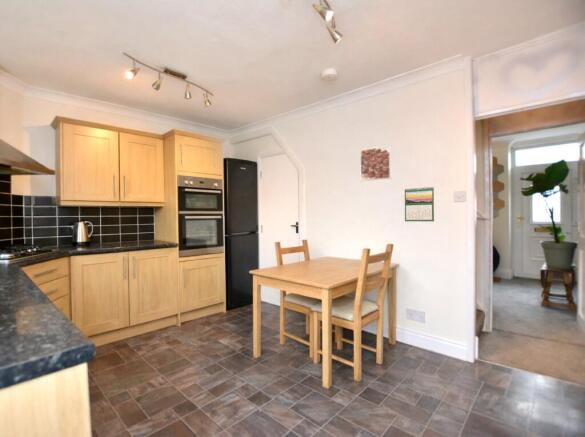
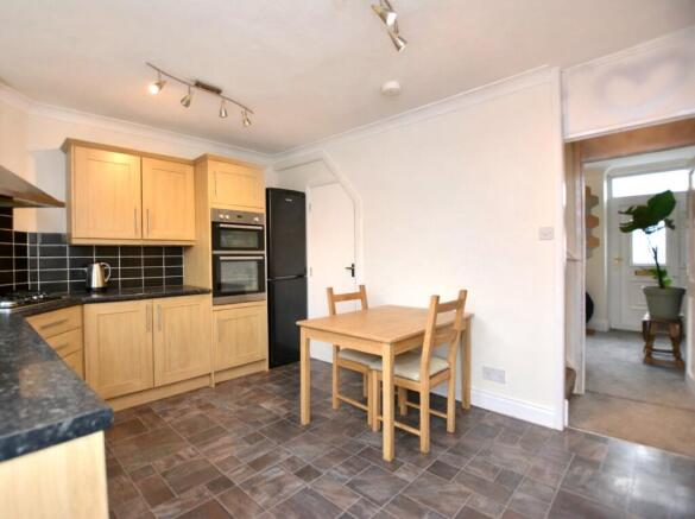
- calendar [404,186,435,222]
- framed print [359,144,393,182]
